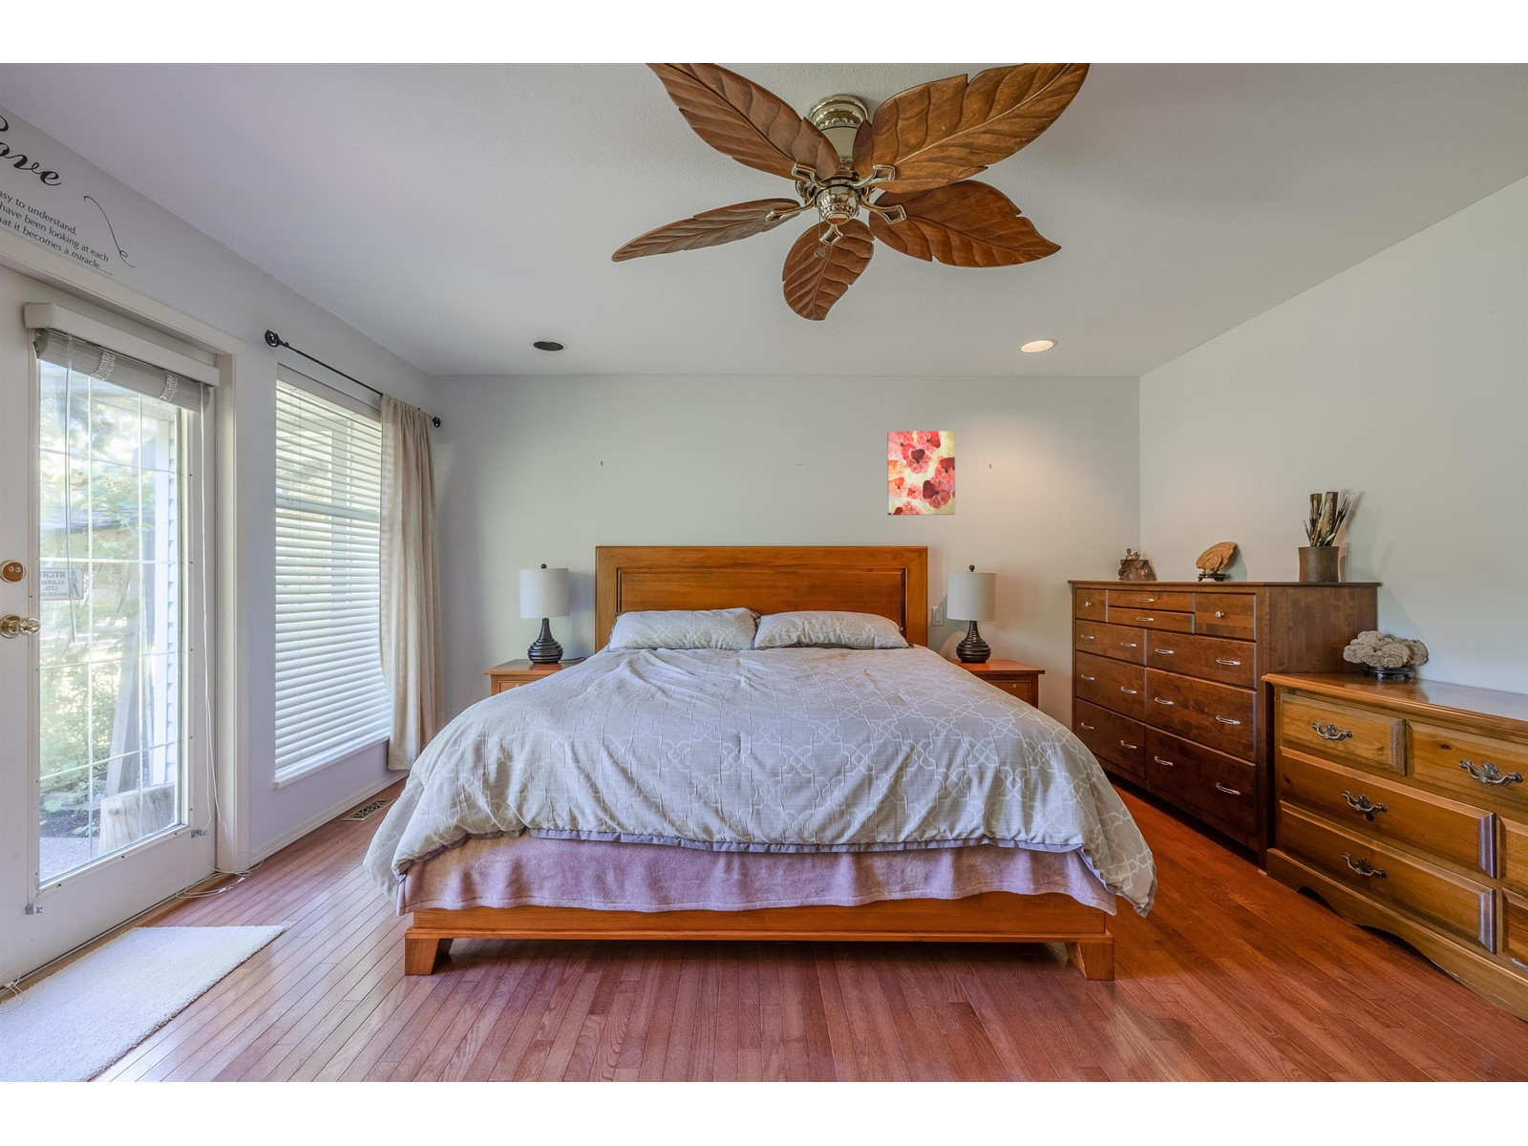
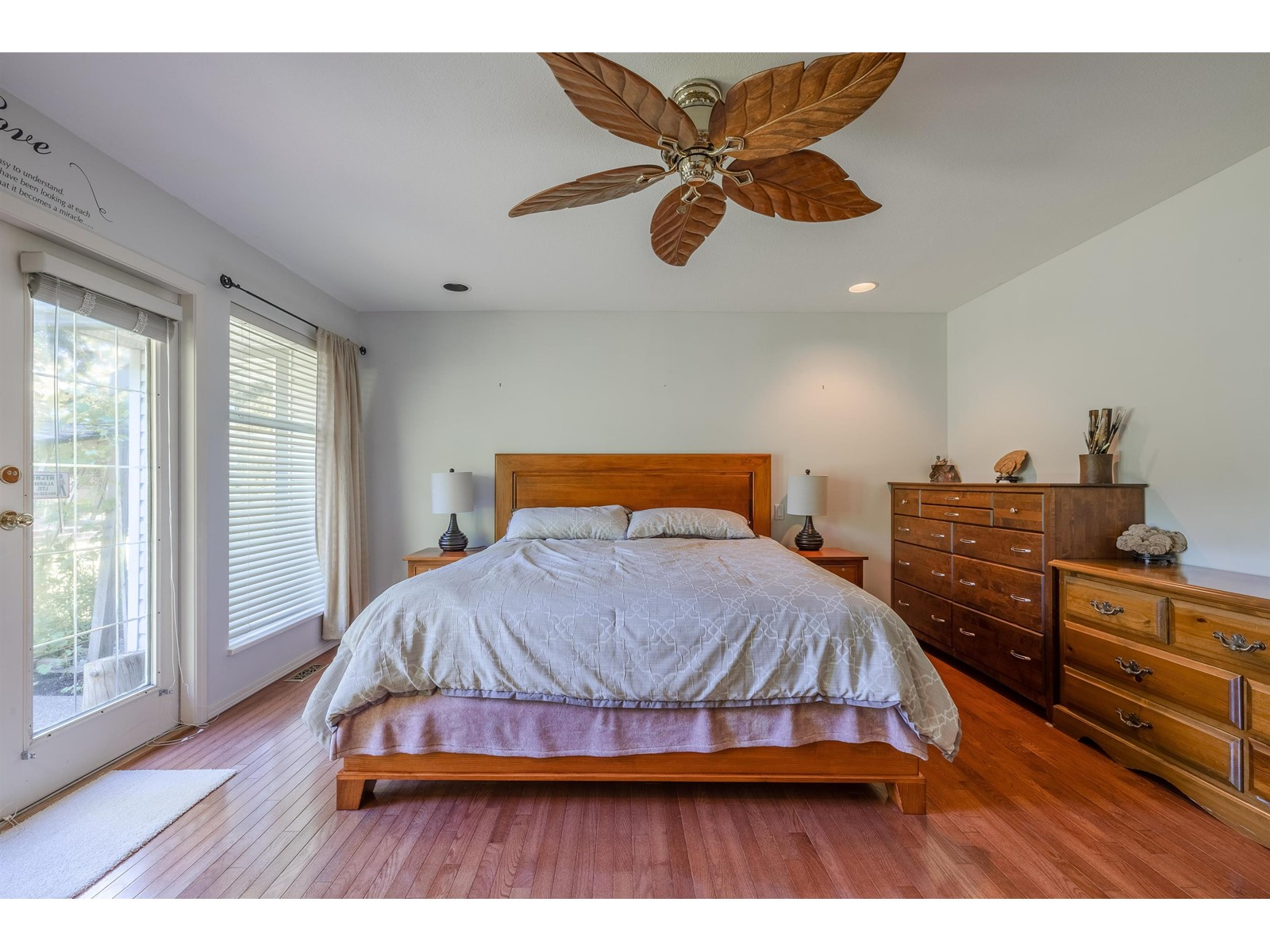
- wall art [887,430,957,515]
